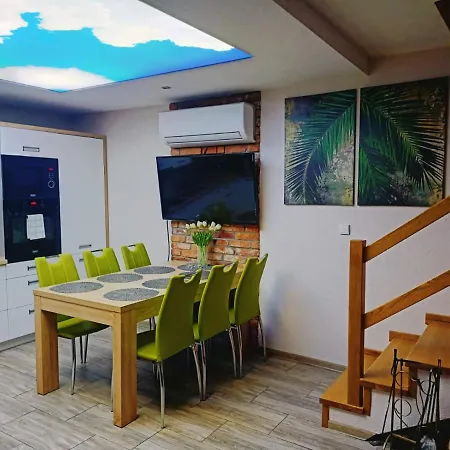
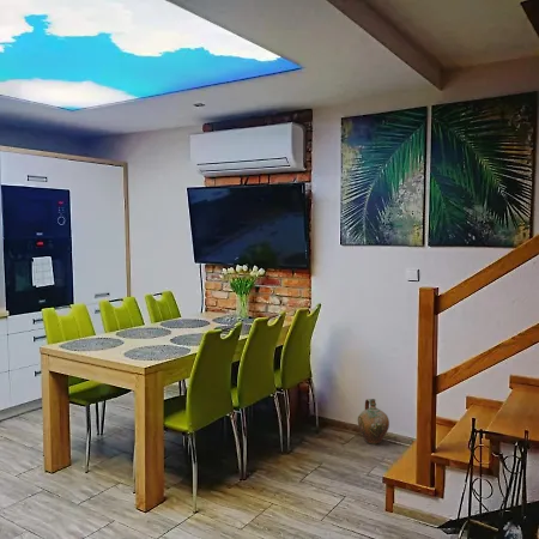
+ ceramic jug [357,398,390,446]
